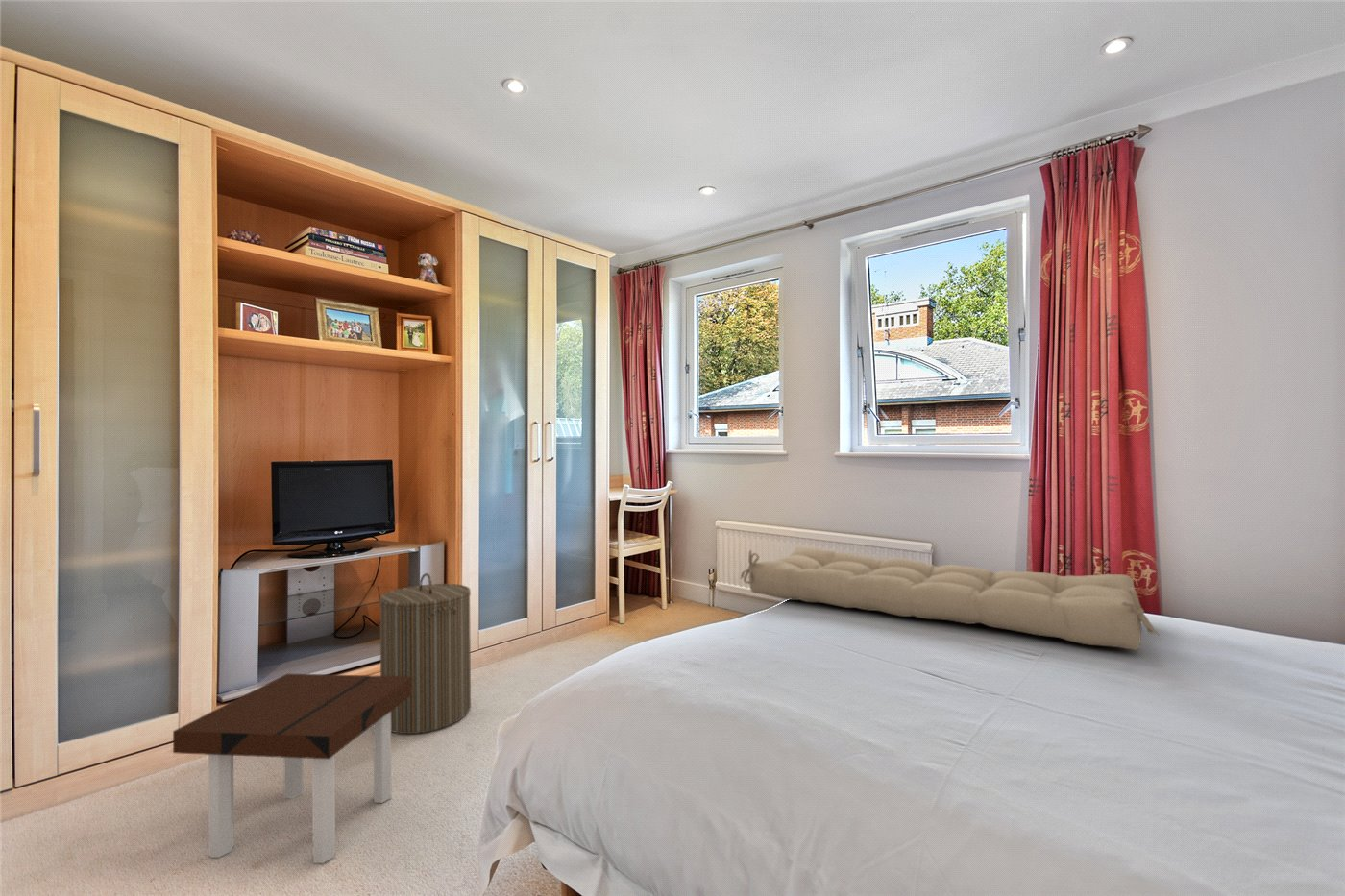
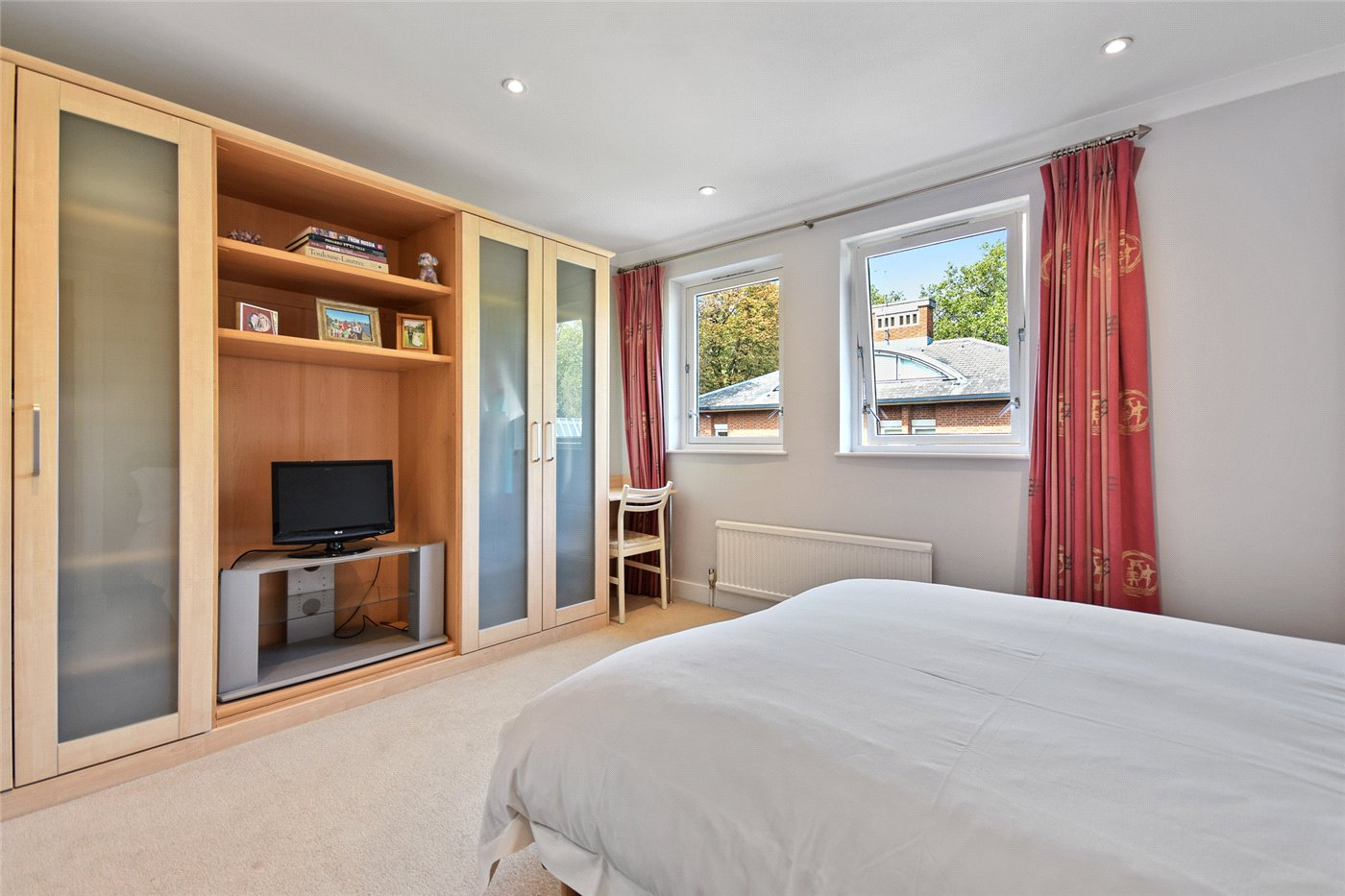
- seat cushion [740,545,1160,651]
- side table [172,673,412,864]
- laundry hamper [379,572,472,735]
